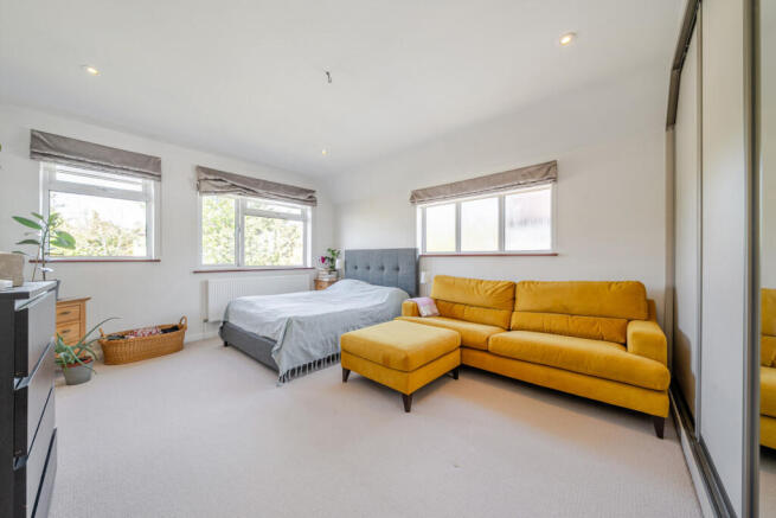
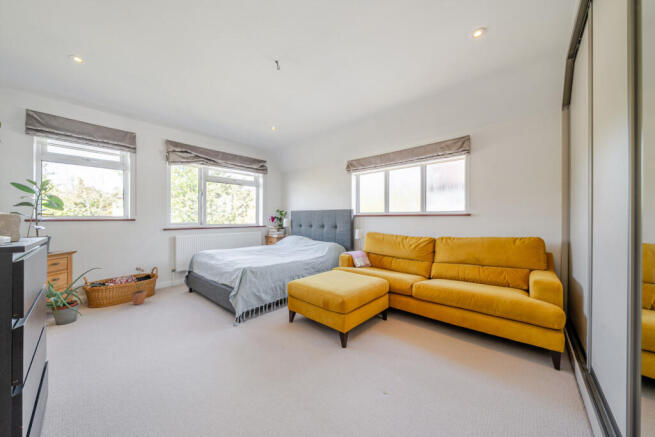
+ potted plant [125,266,148,306]
